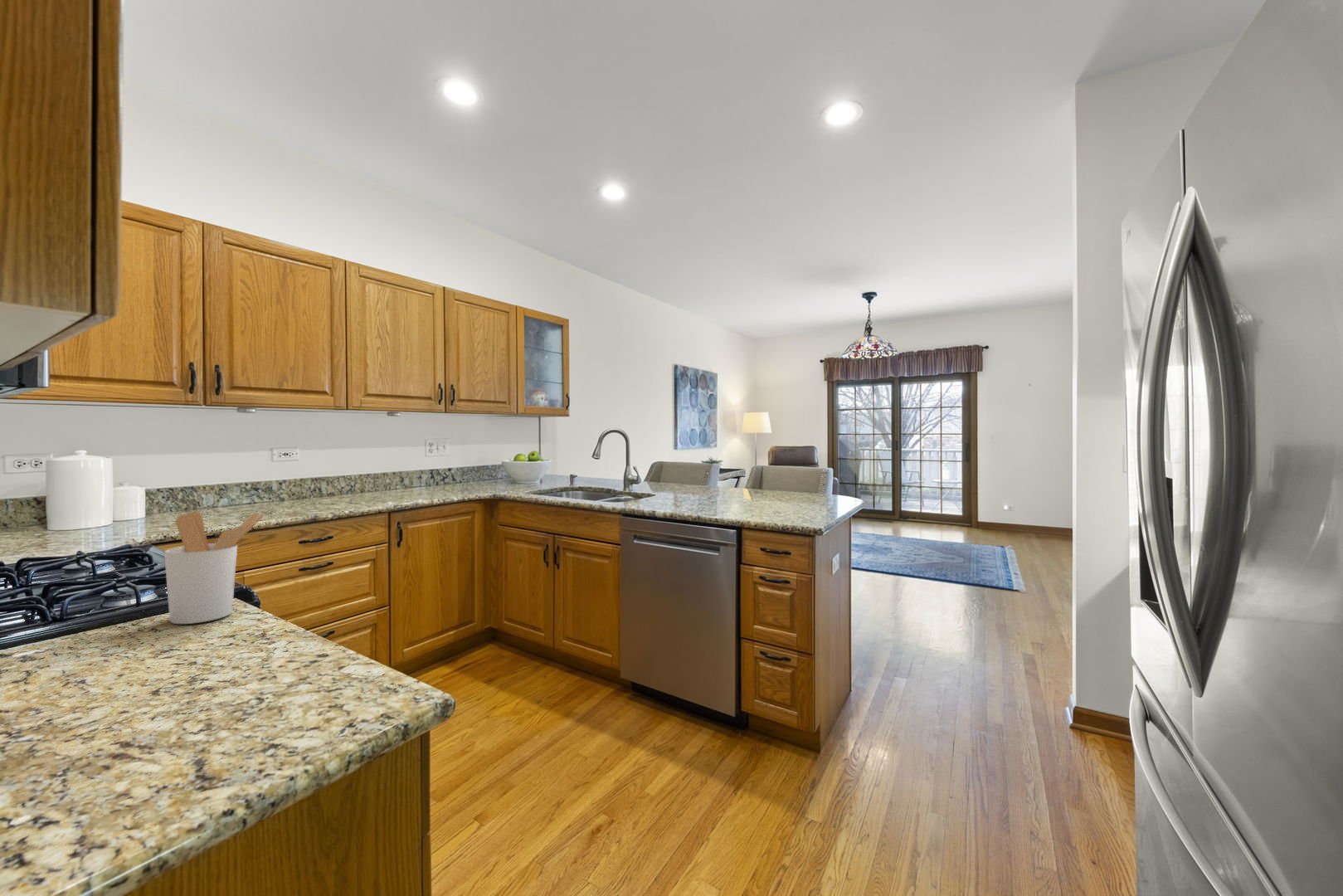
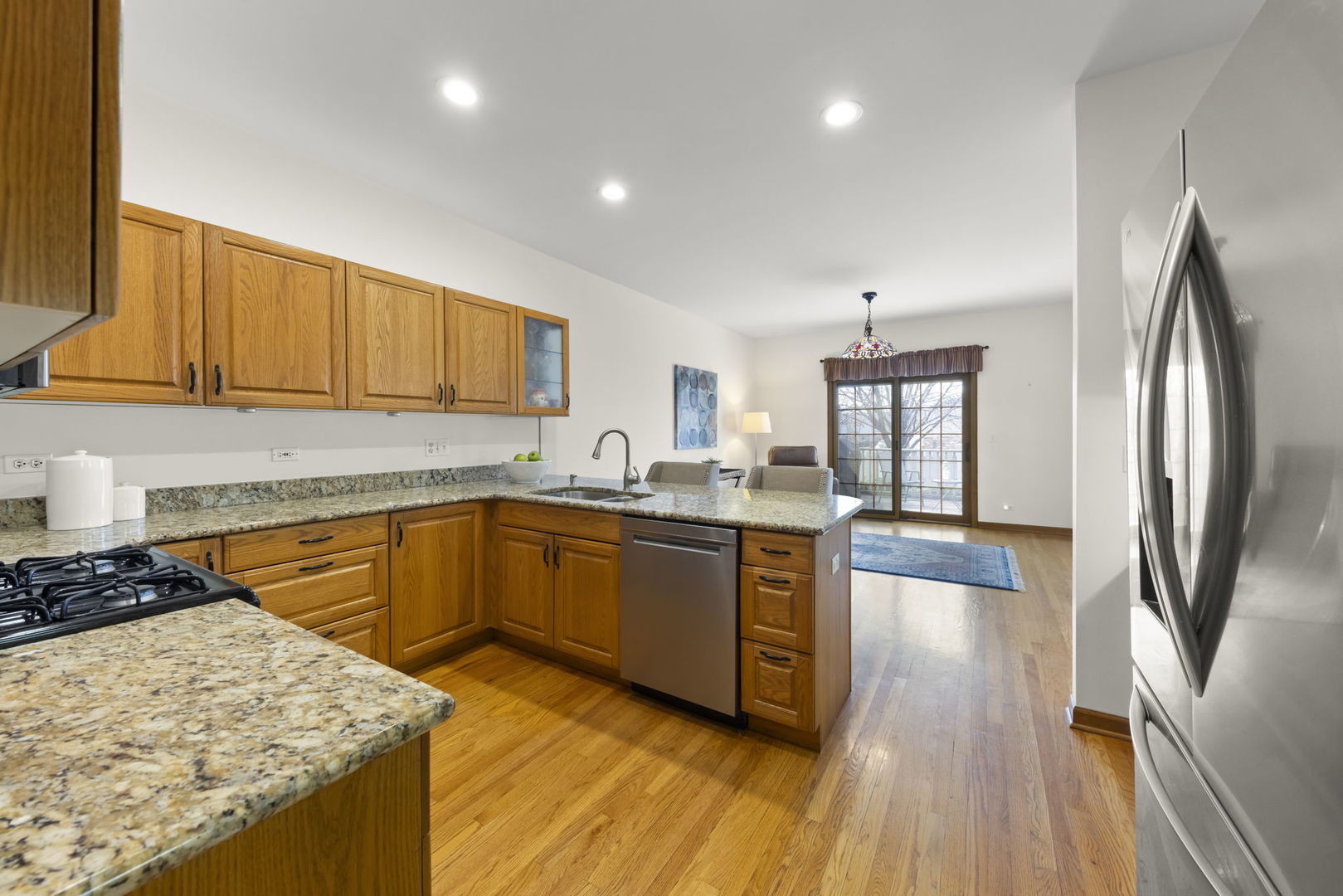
- utensil holder [163,511,266,625]
